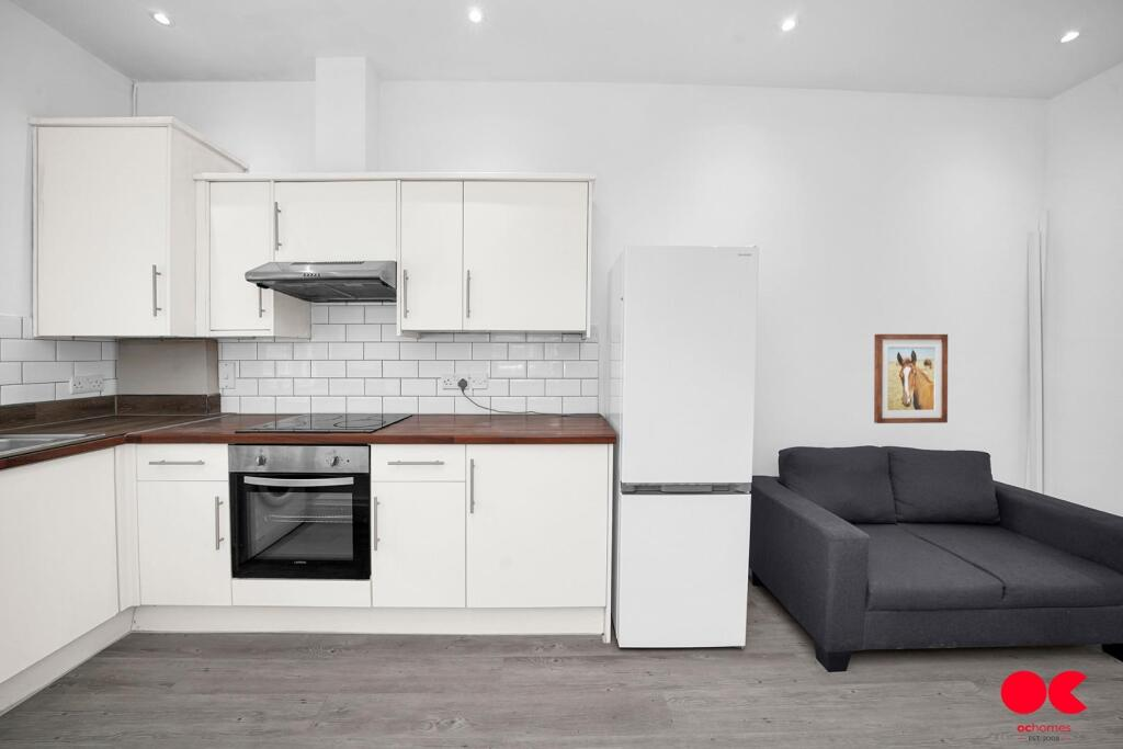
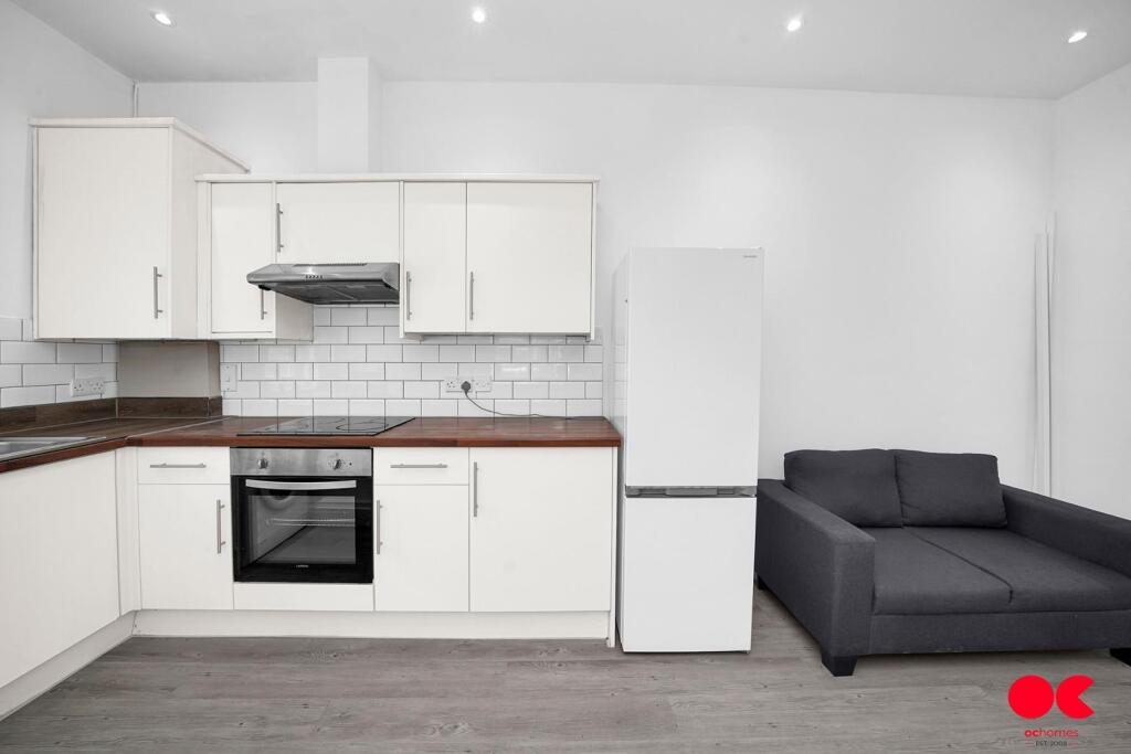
- wall art [873,333,949,424]
